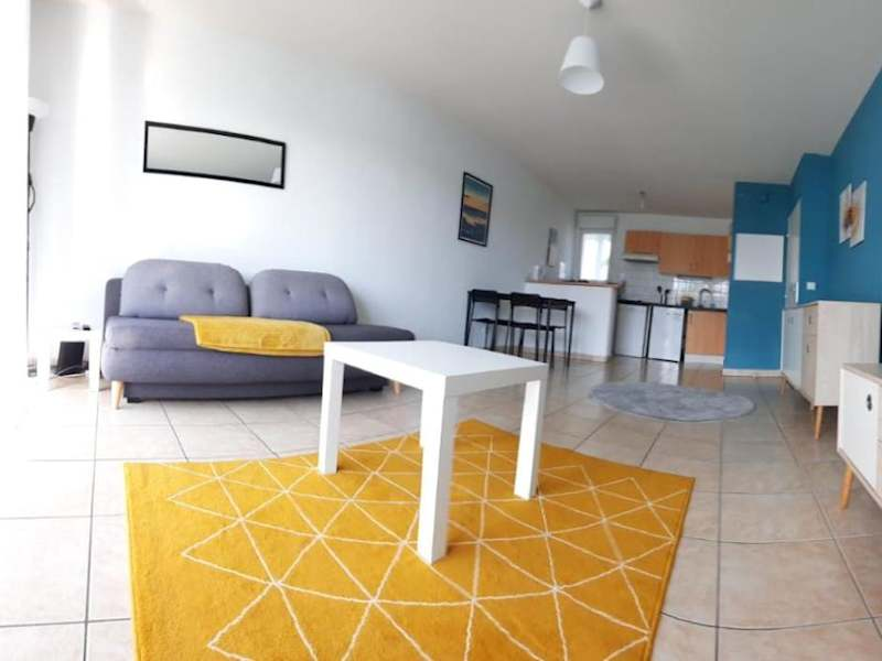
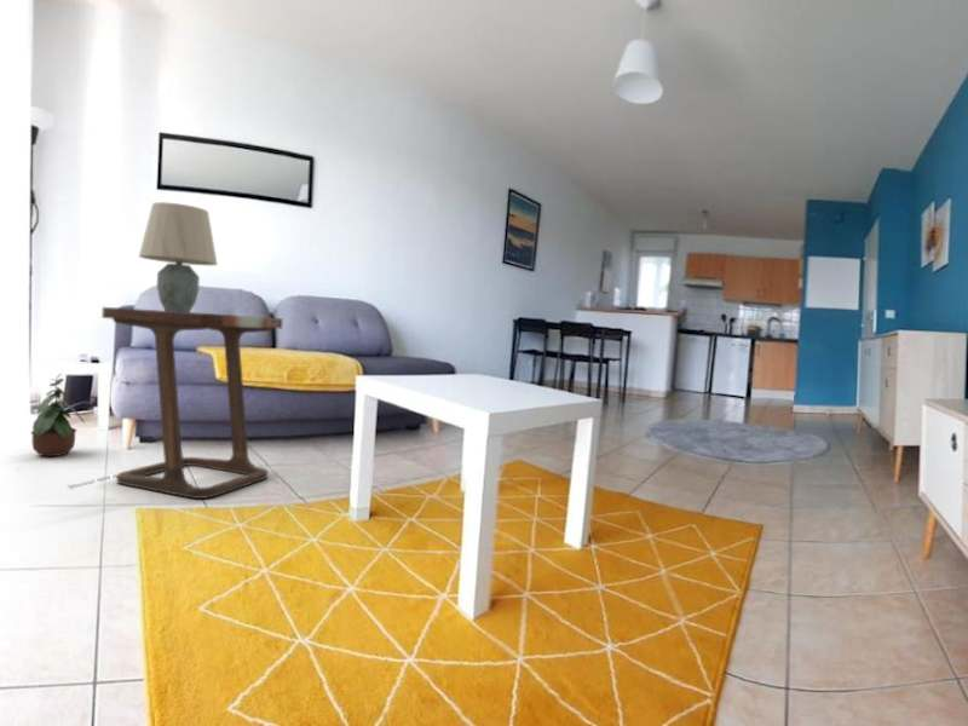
+ side table [67,306,284,500]
+ potted plant [29,373,86,457]
+ table lamp [138,201,219,312]
